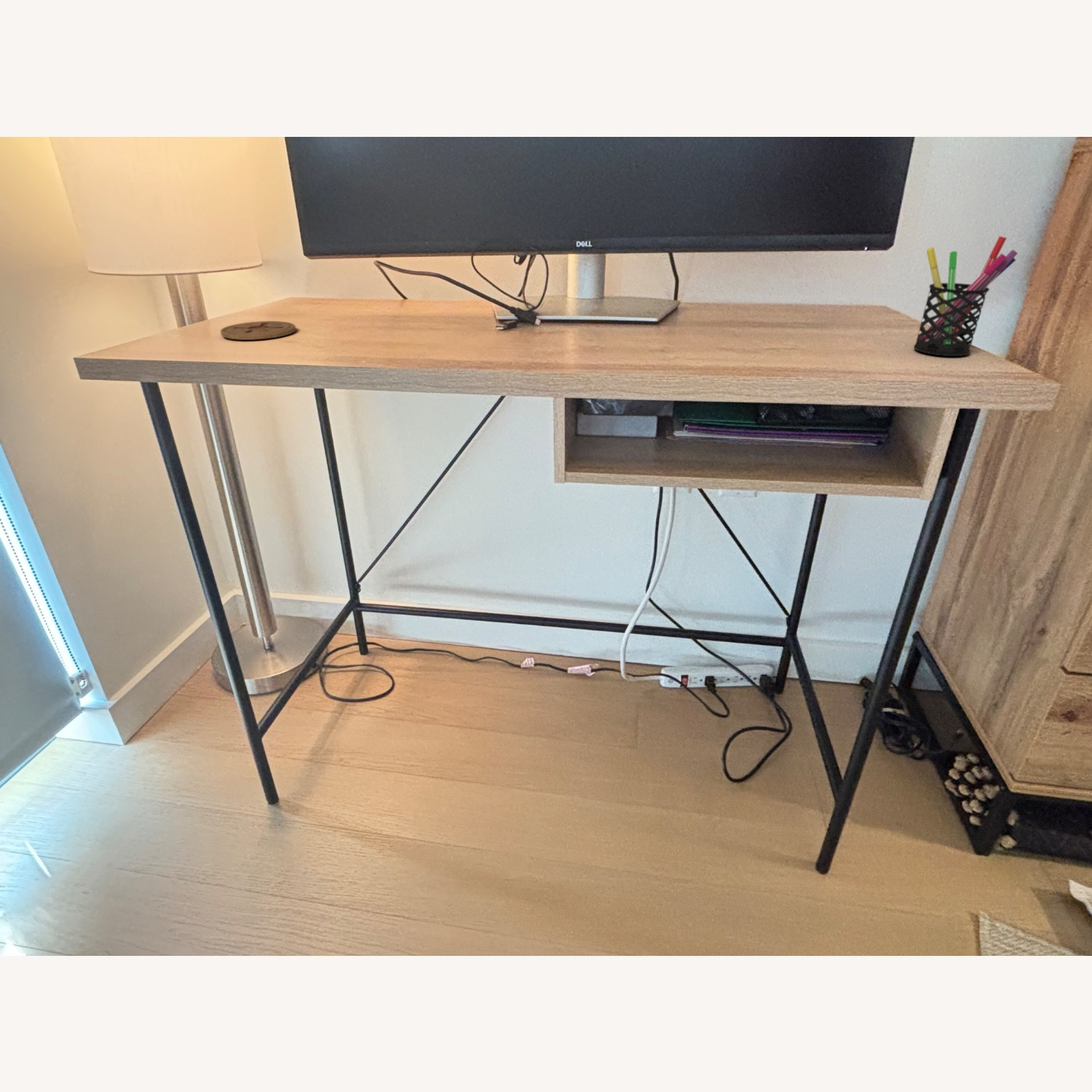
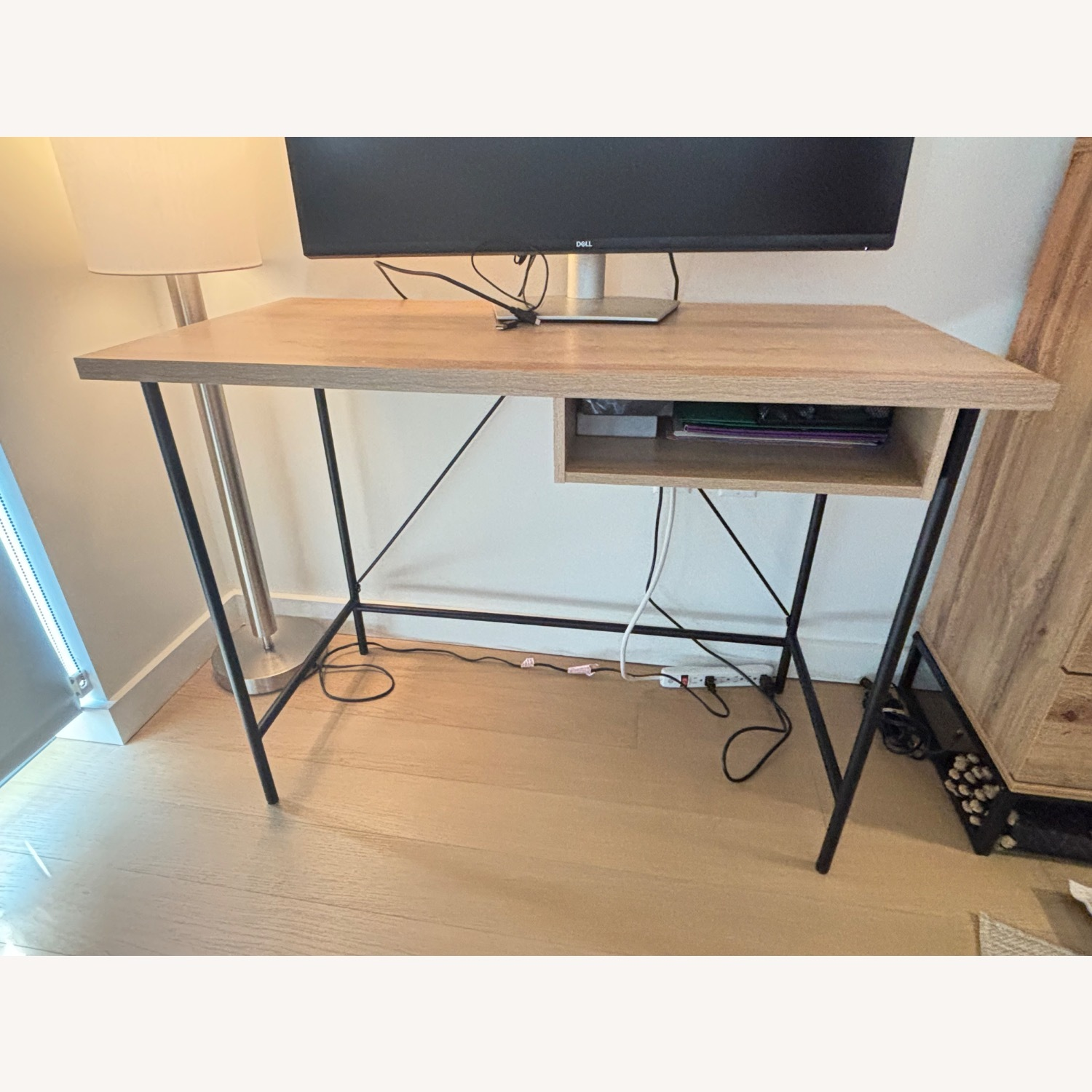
- coaster [220,320,296,341]
- pen holder [913,236,1018,357]
